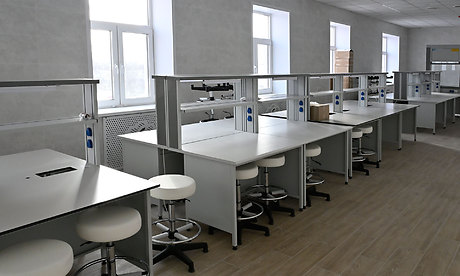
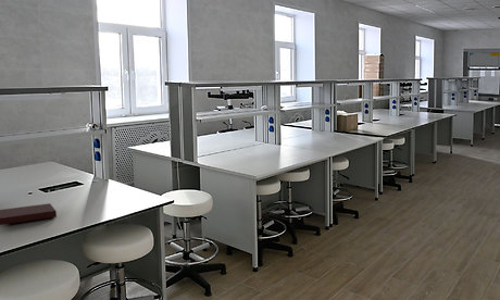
+ notebook [0,202,58,226]
